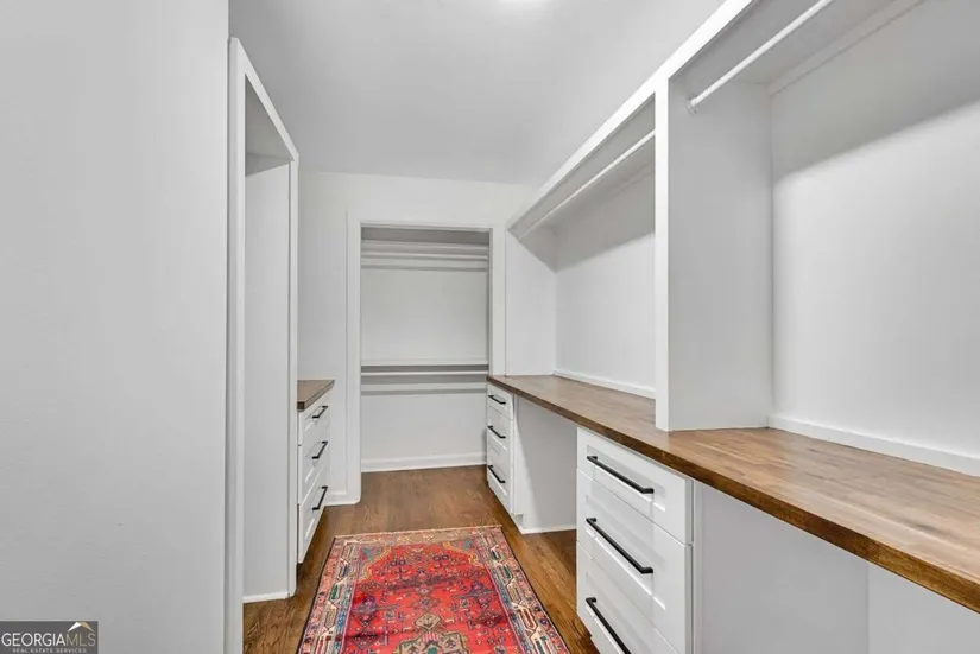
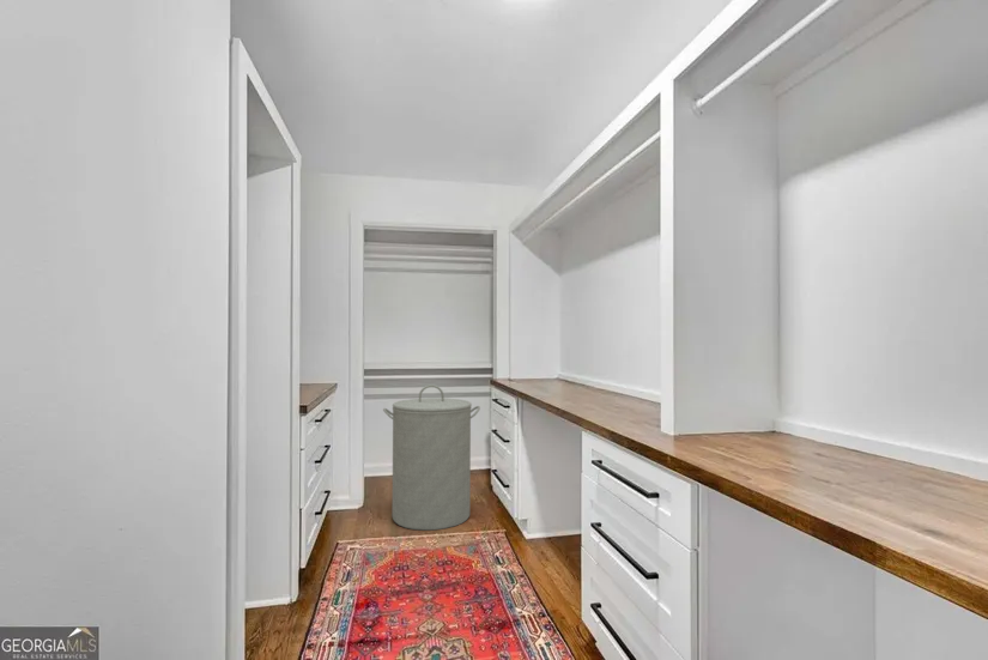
+ laundry hamper [382,383,481,532]
